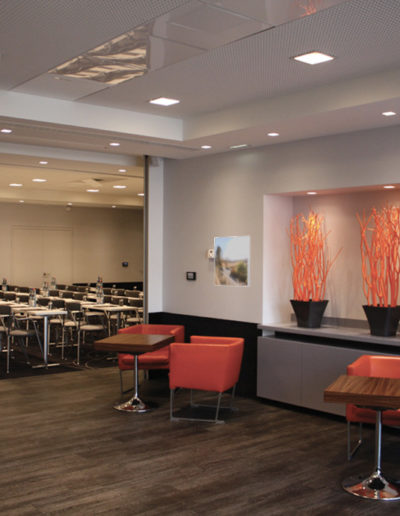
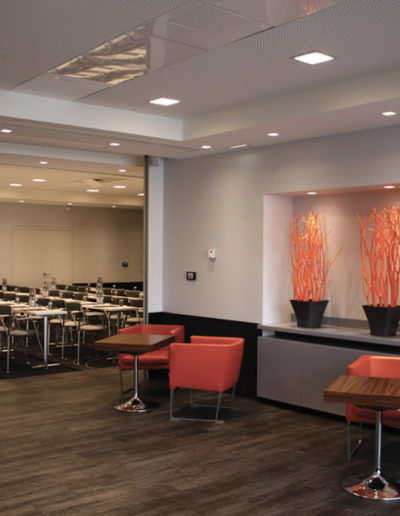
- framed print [213,235,251,287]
